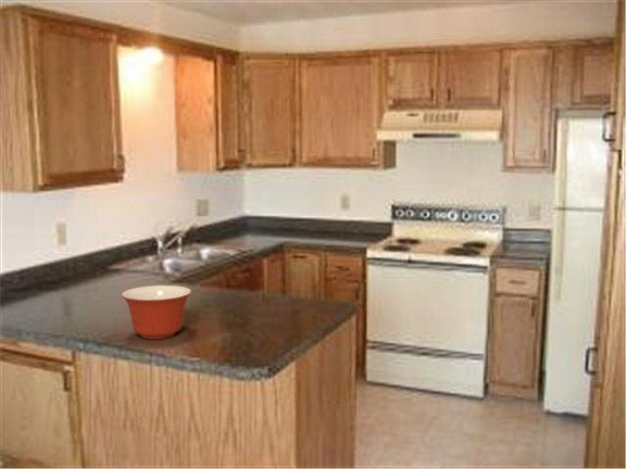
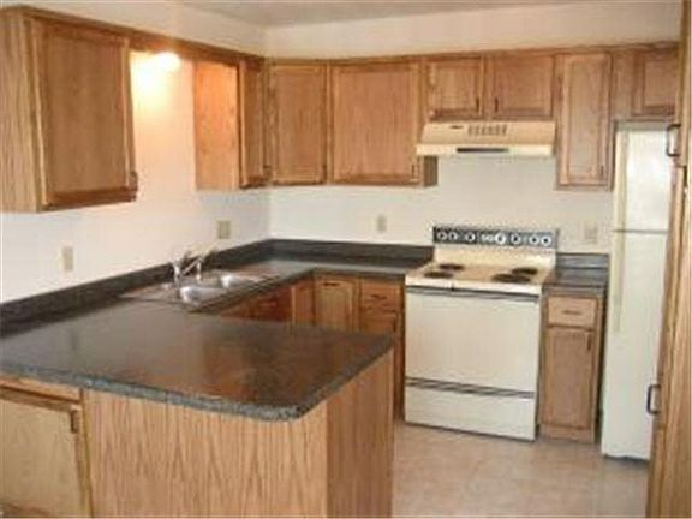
- mixing bowl [121,284,192,340]
